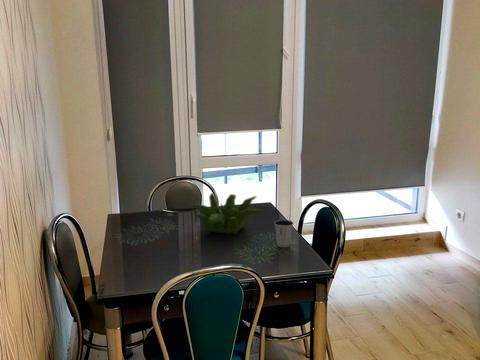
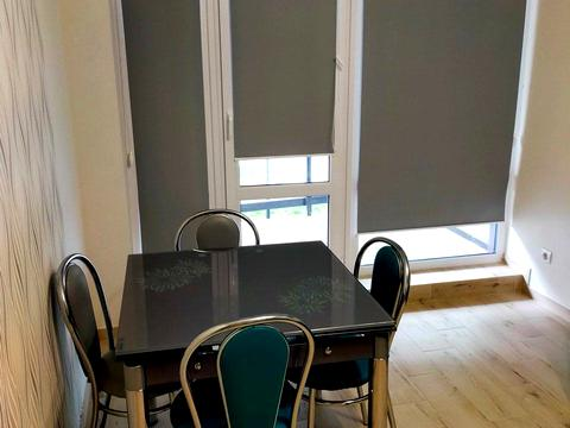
- plant [188,192,265,235]
- dixie cup [274,219,294,248]
